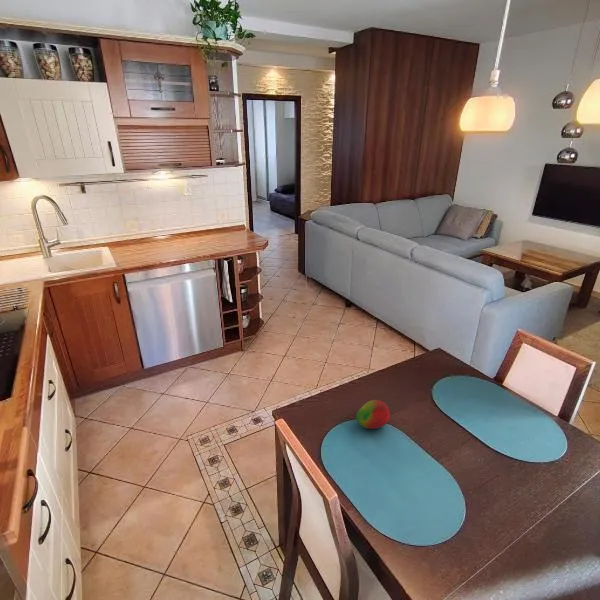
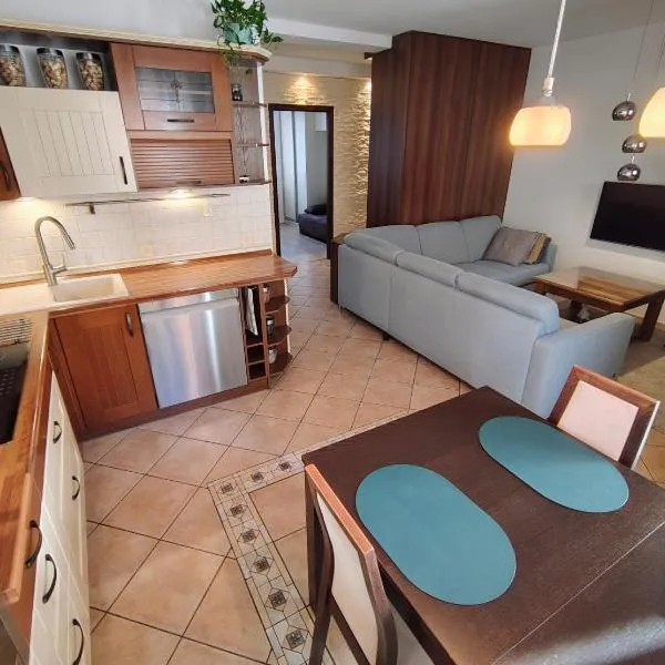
- fruit [355,399,391,430]
